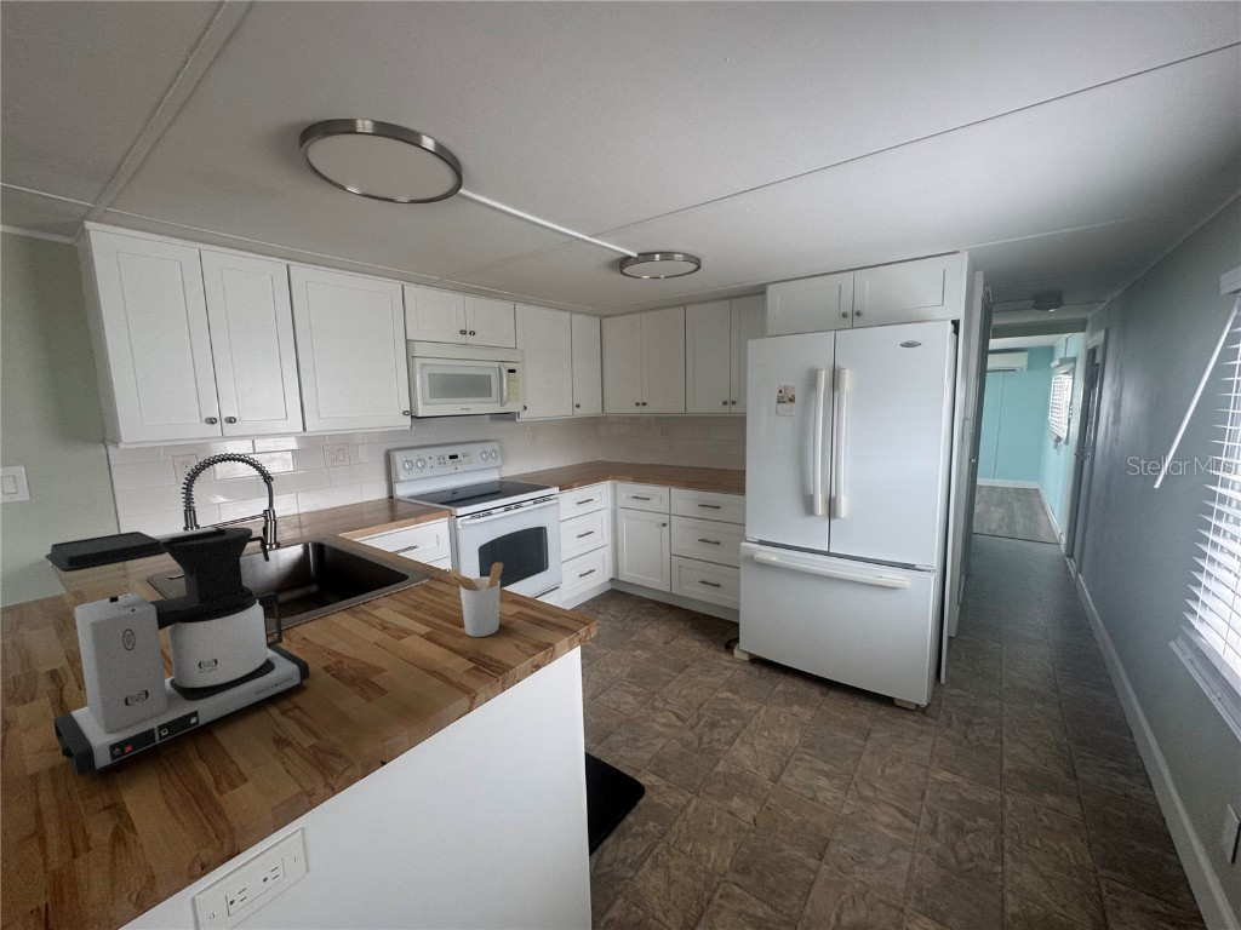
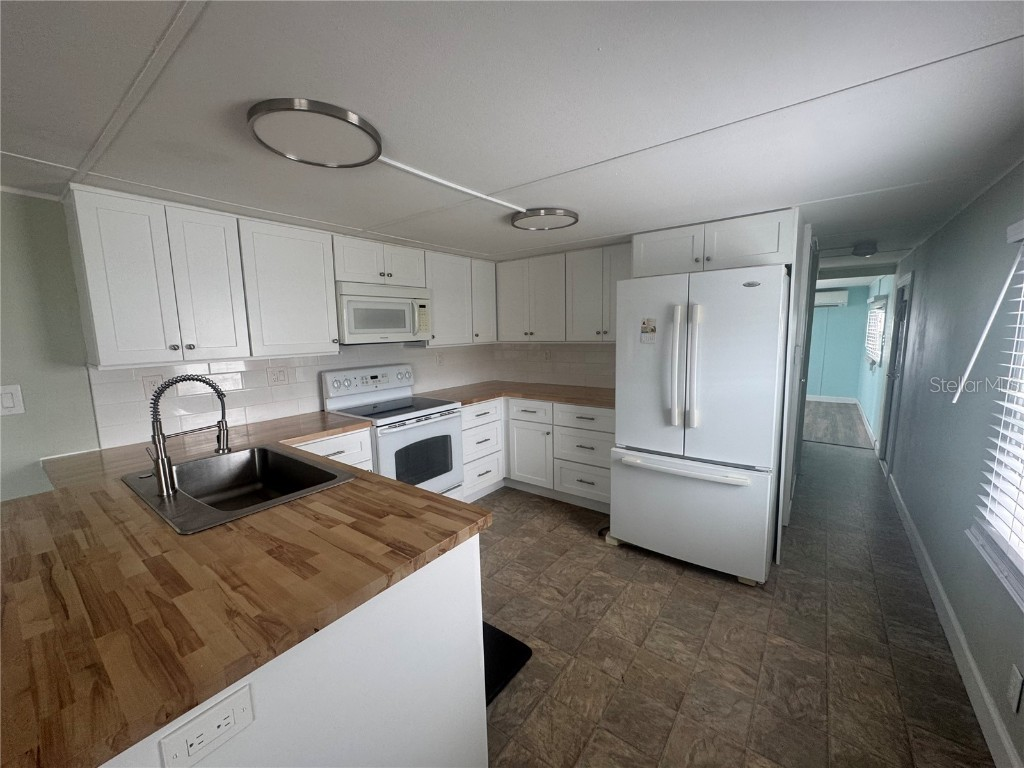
- coffee maker [44,526,310,776]
- utensil holder [447,562,504,638]
